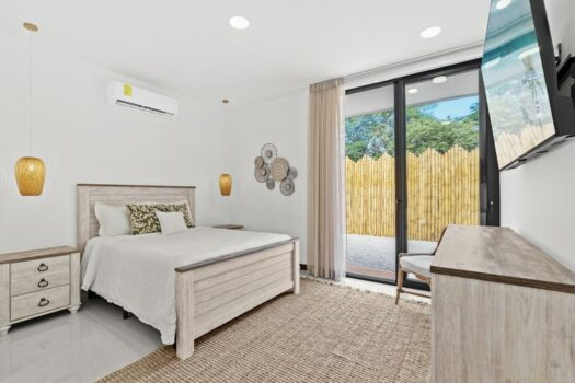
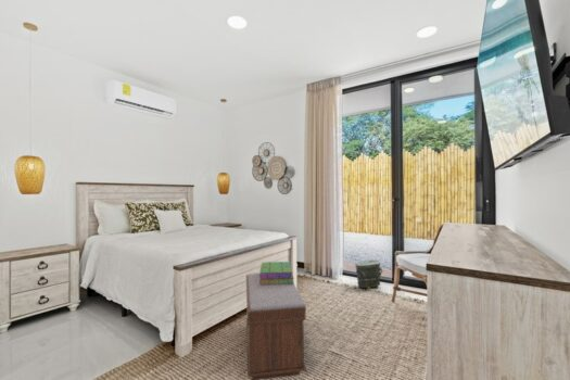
+ bag [354,259,384,290]
+ bench [245,271,307,380]
+ stack of books [259,261,295,284]
